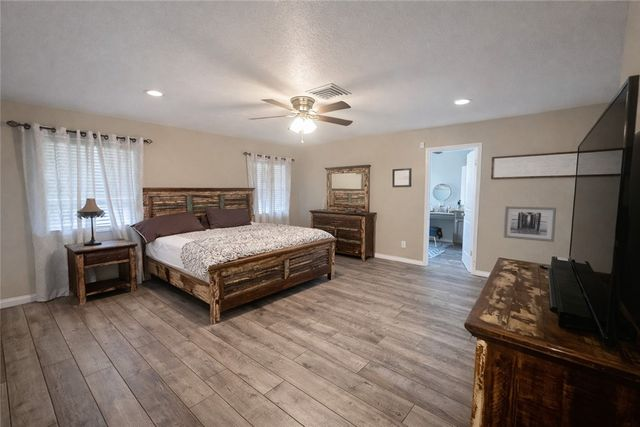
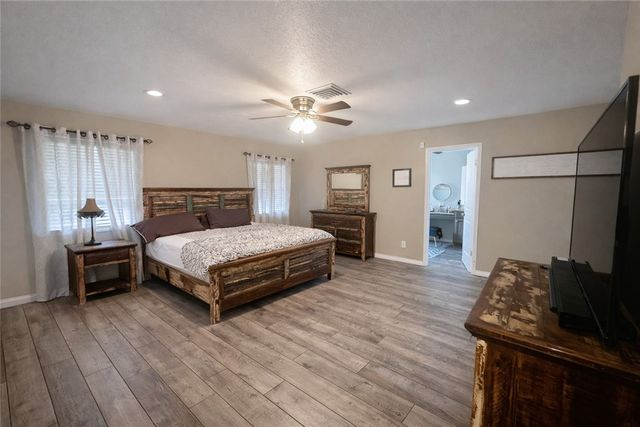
- wall art [502,205,557,243]
